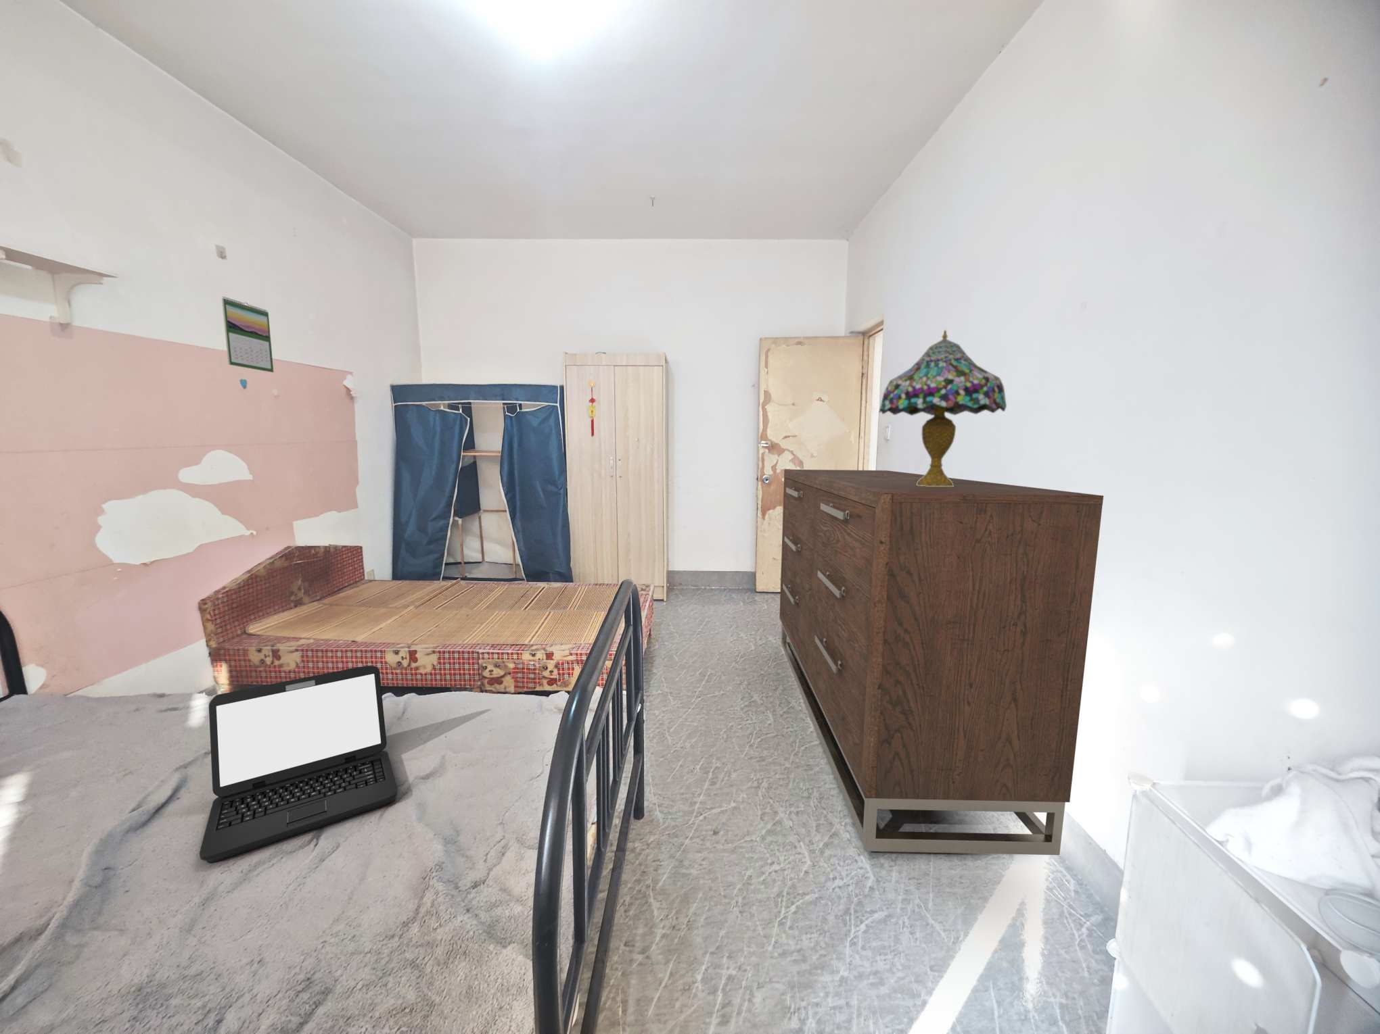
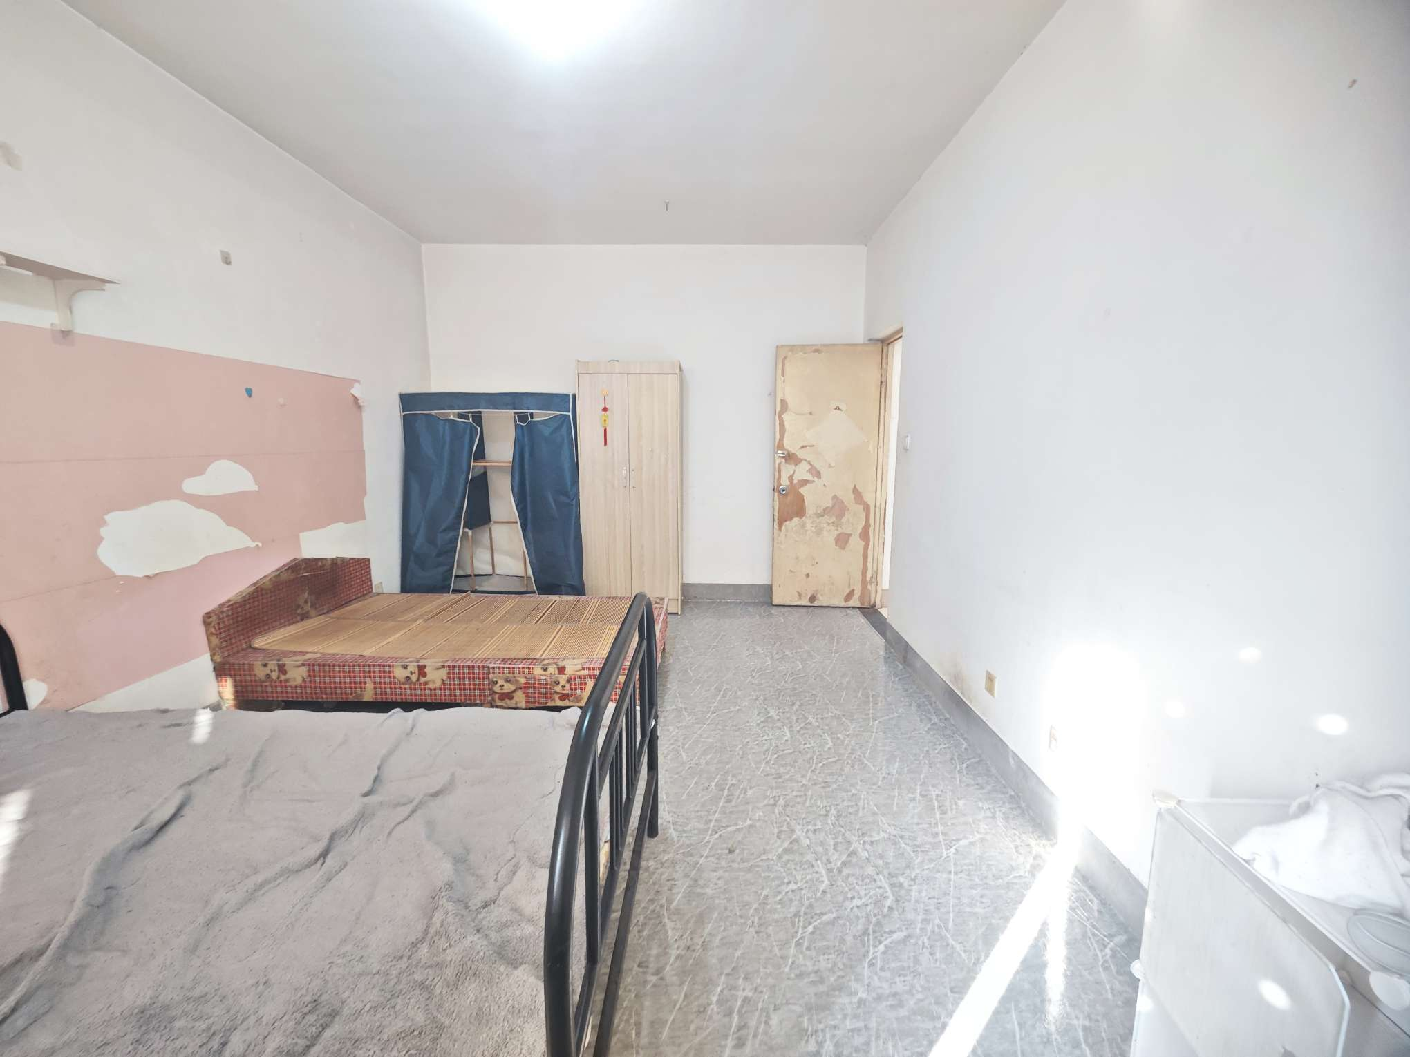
- calendar [222,297,274,373]
- dresser [779,468,1104,856]
- table lamp [878,328,1007,487]
- laptop [199,665,399,863]
